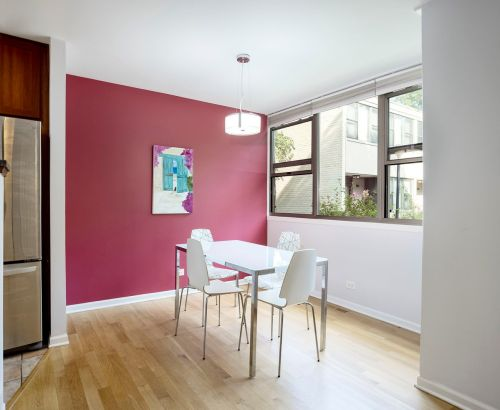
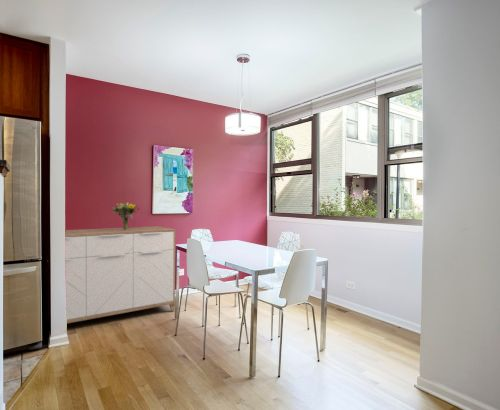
+ sideboard [64,225,177,324]
+ bouquet [111,201,141,230]
